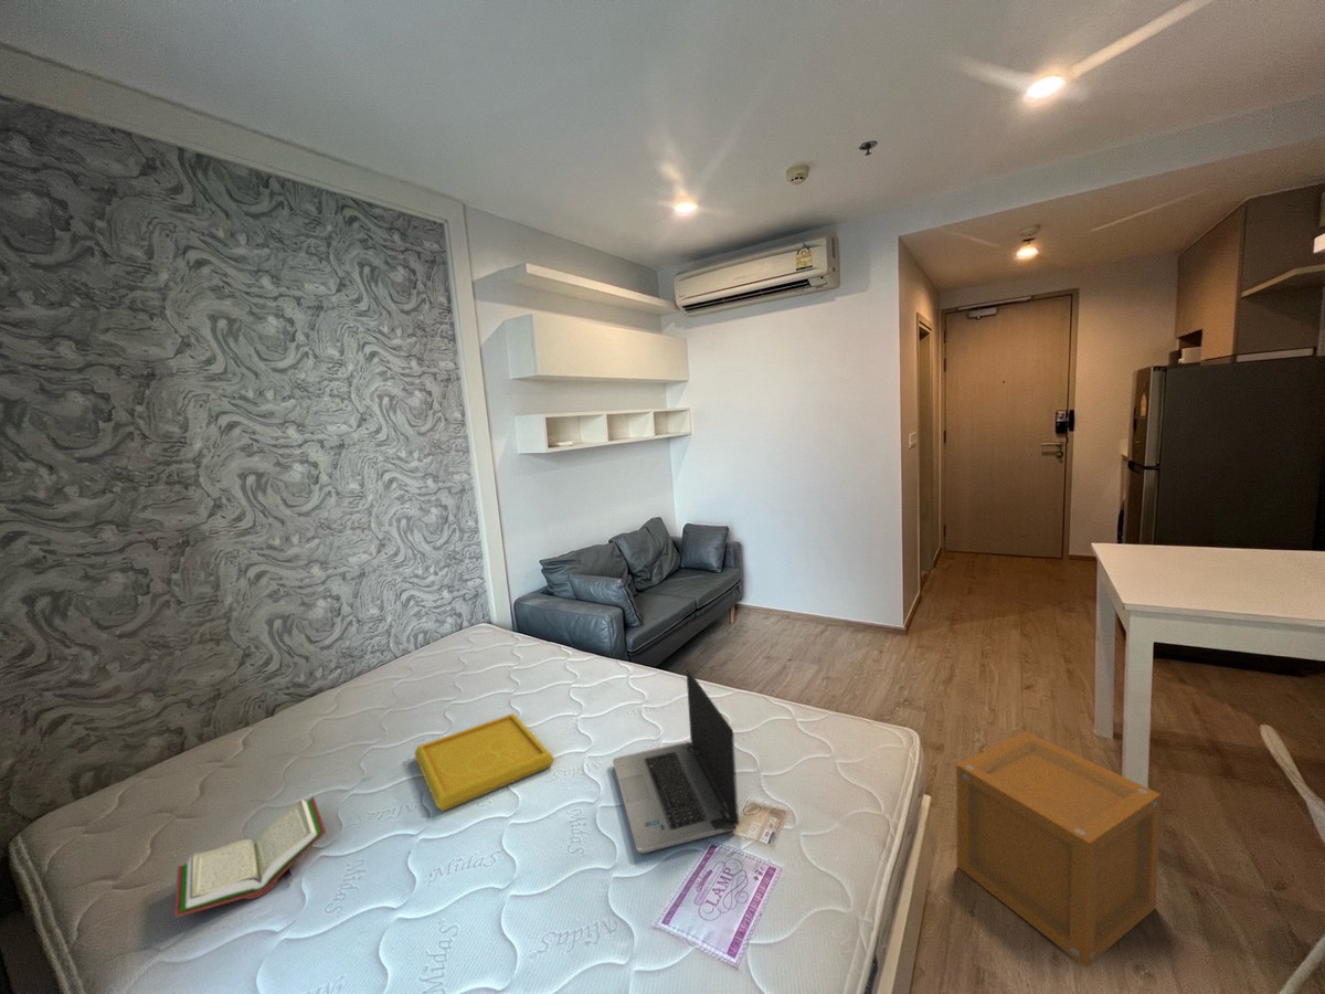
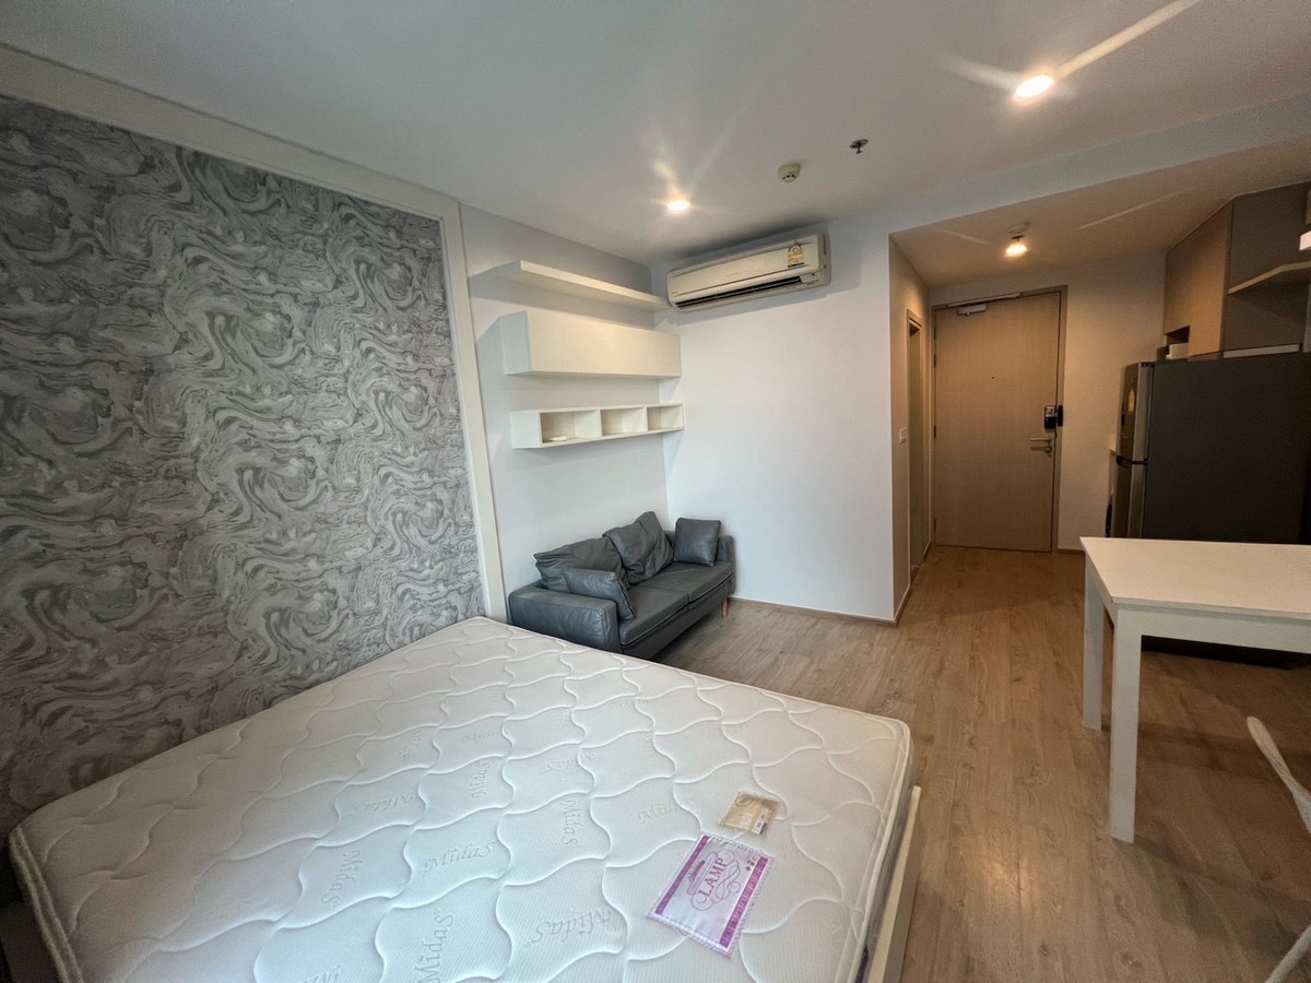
- book [173,795,327,919]
- serving tray [413,712,555,812]
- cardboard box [955,730,1162,969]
- laptop computer [612,667,740,855]
